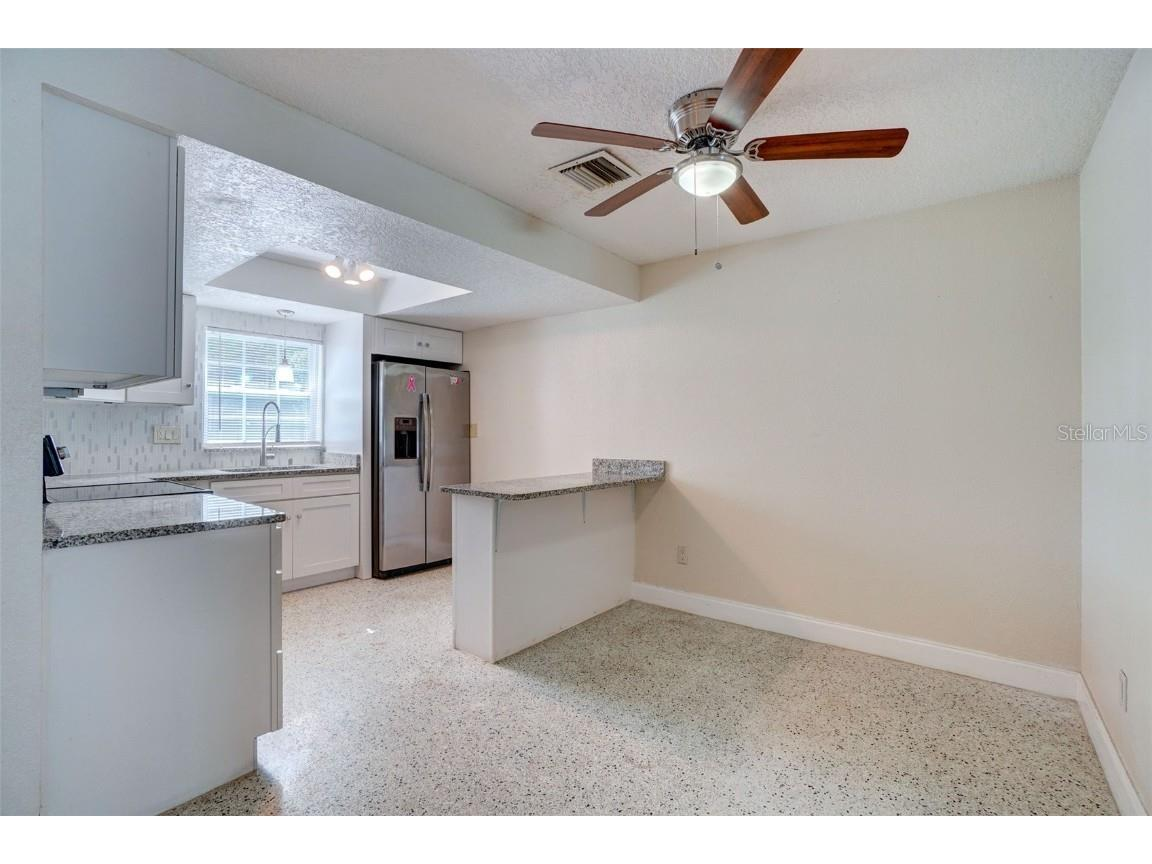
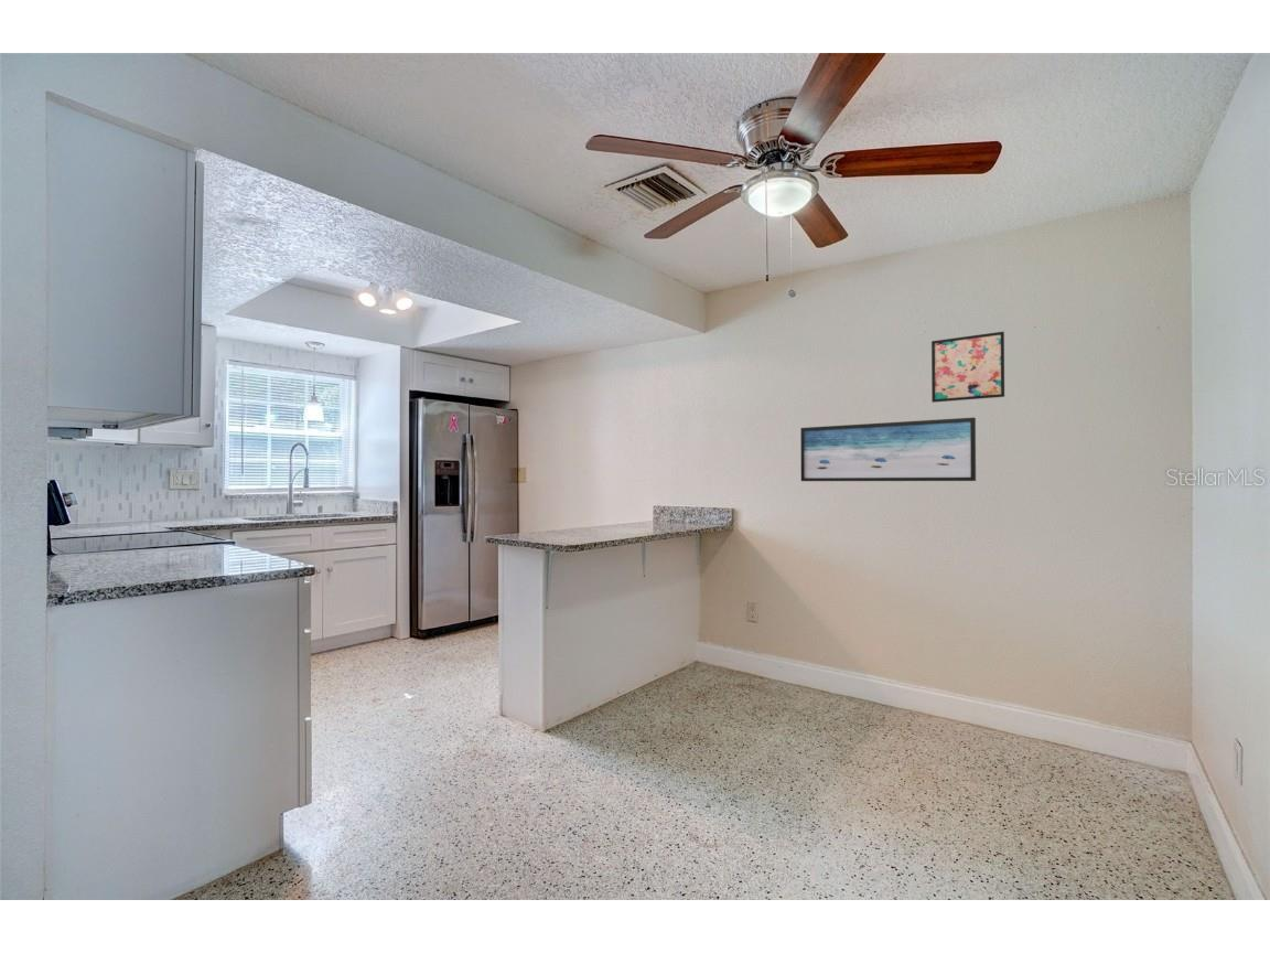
+ wall art [930,331,1005,404]
+ wall art [799,417,977,482]
